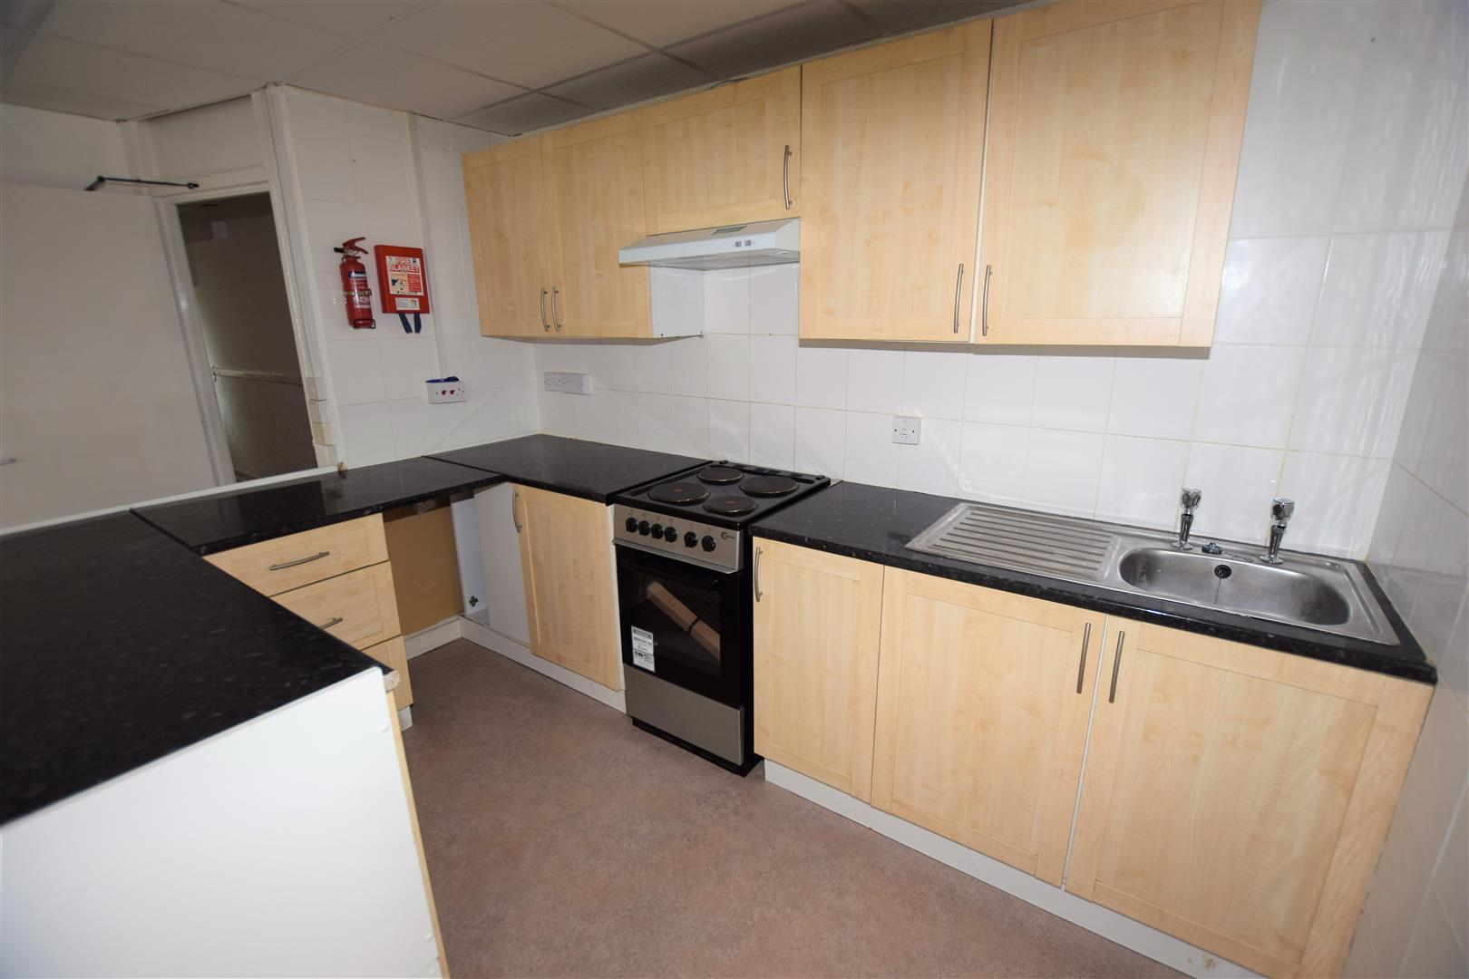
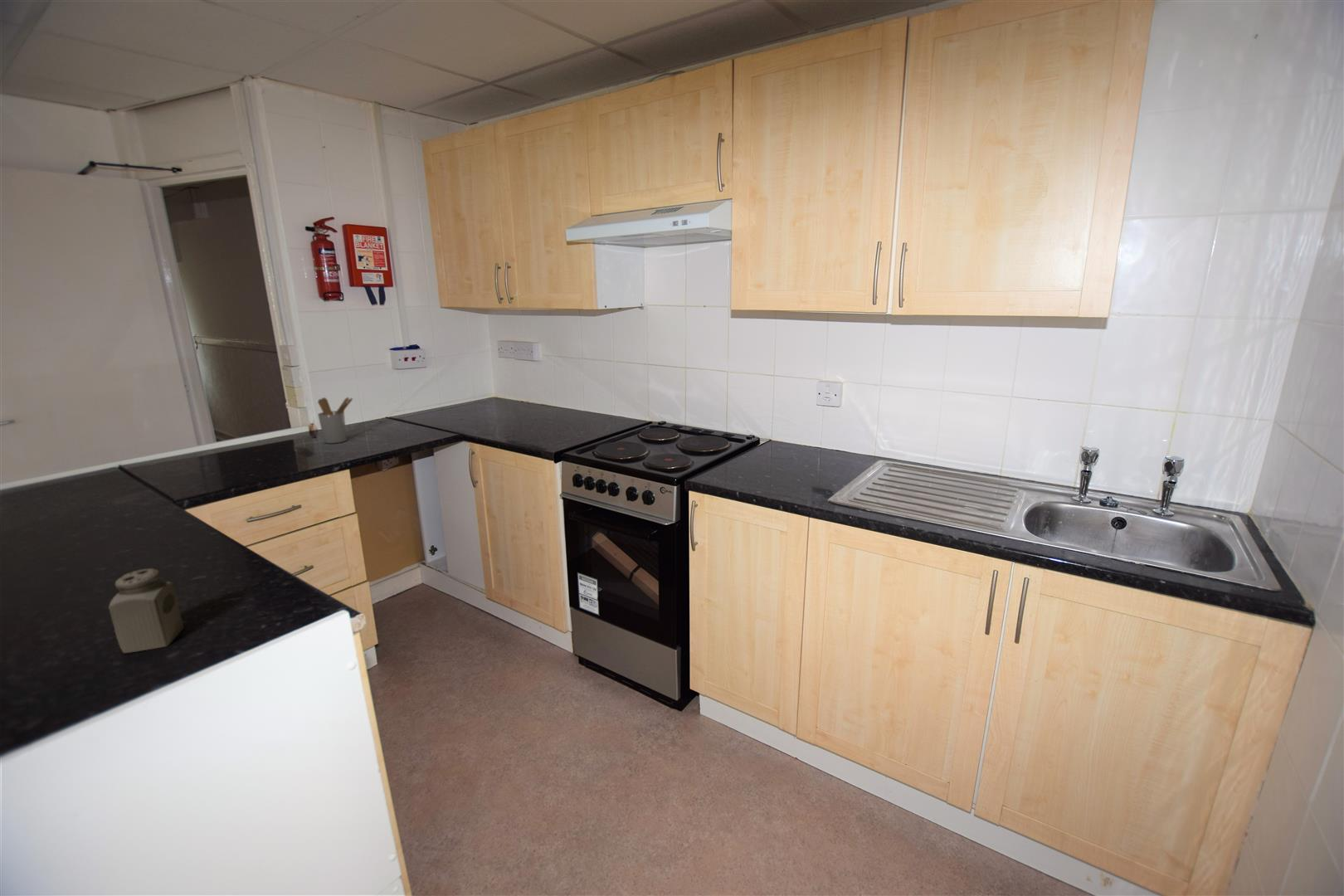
+ salt shaker [108,567,185,654]
+ utensil holder [317,397,353,444]
